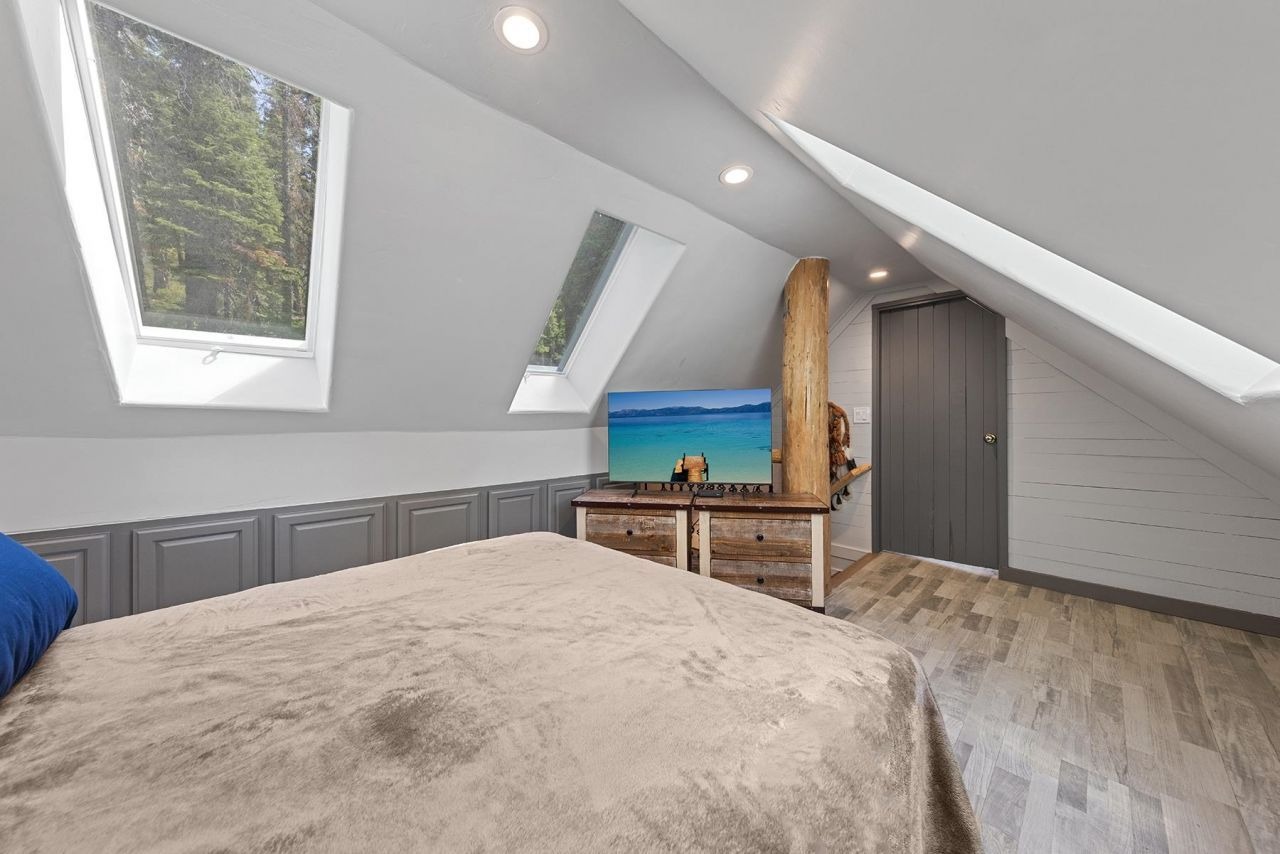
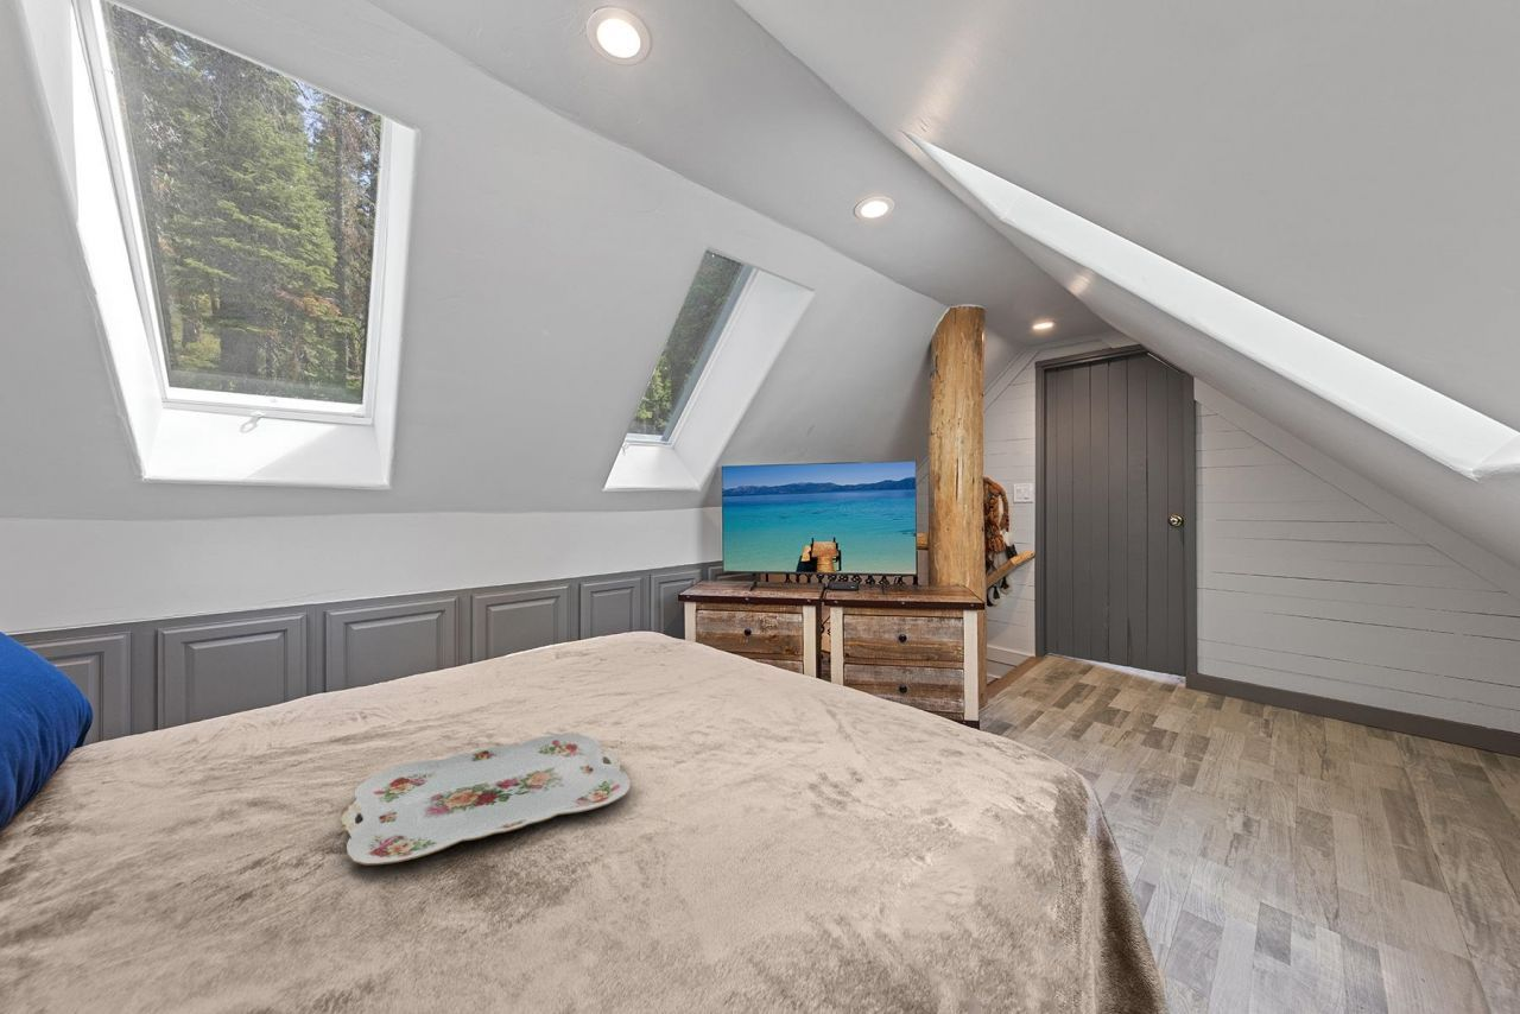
+ serving tray [340,733,632,867]
